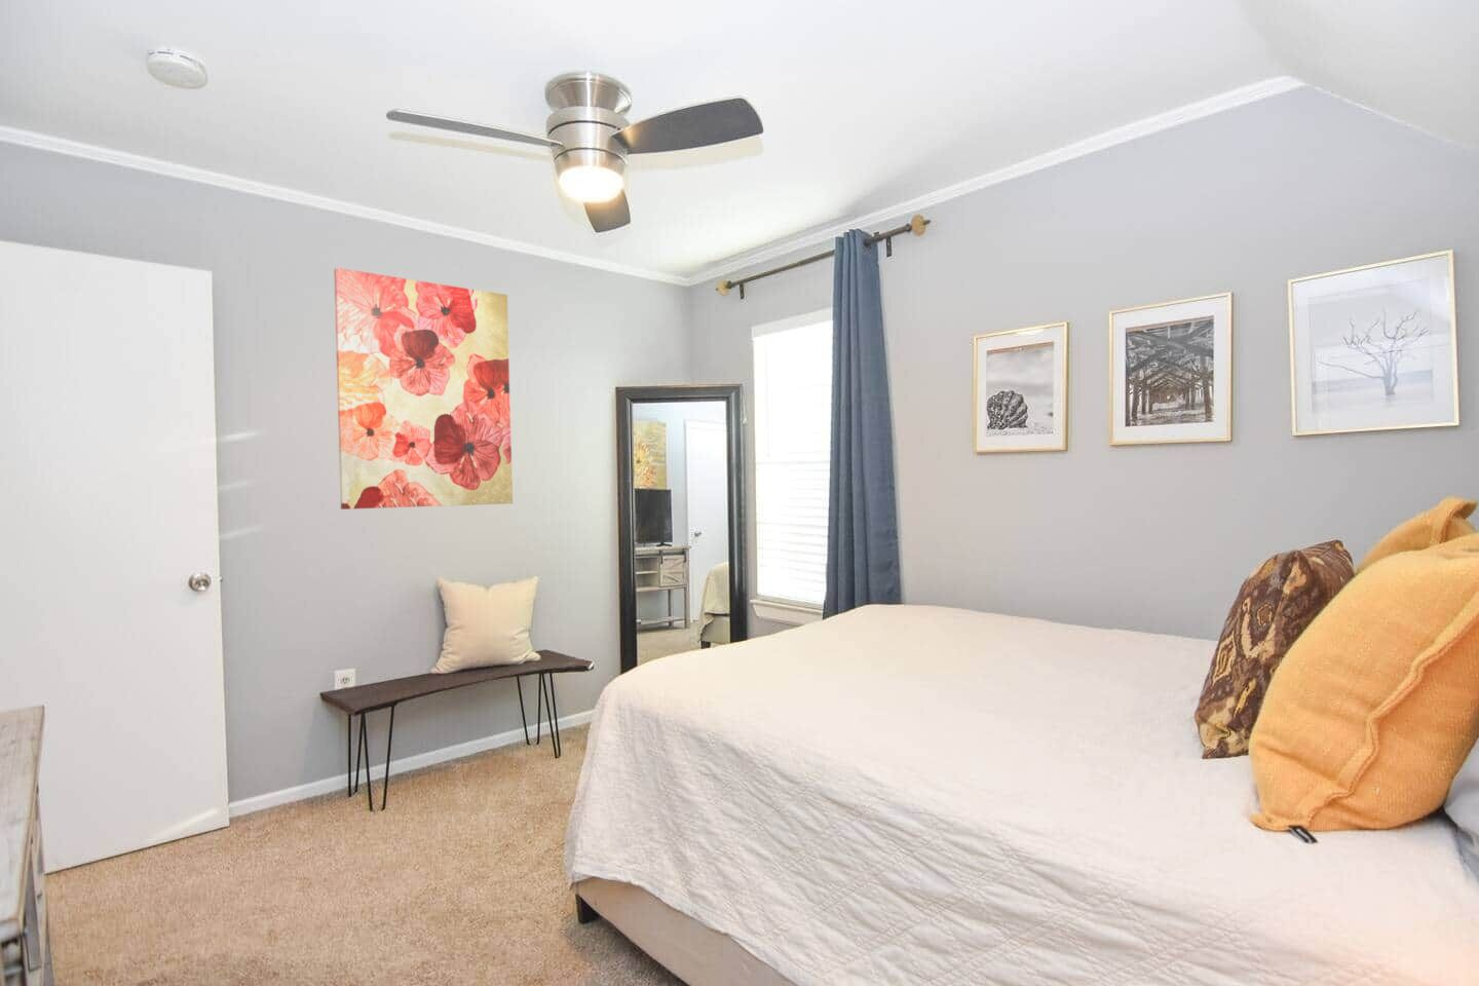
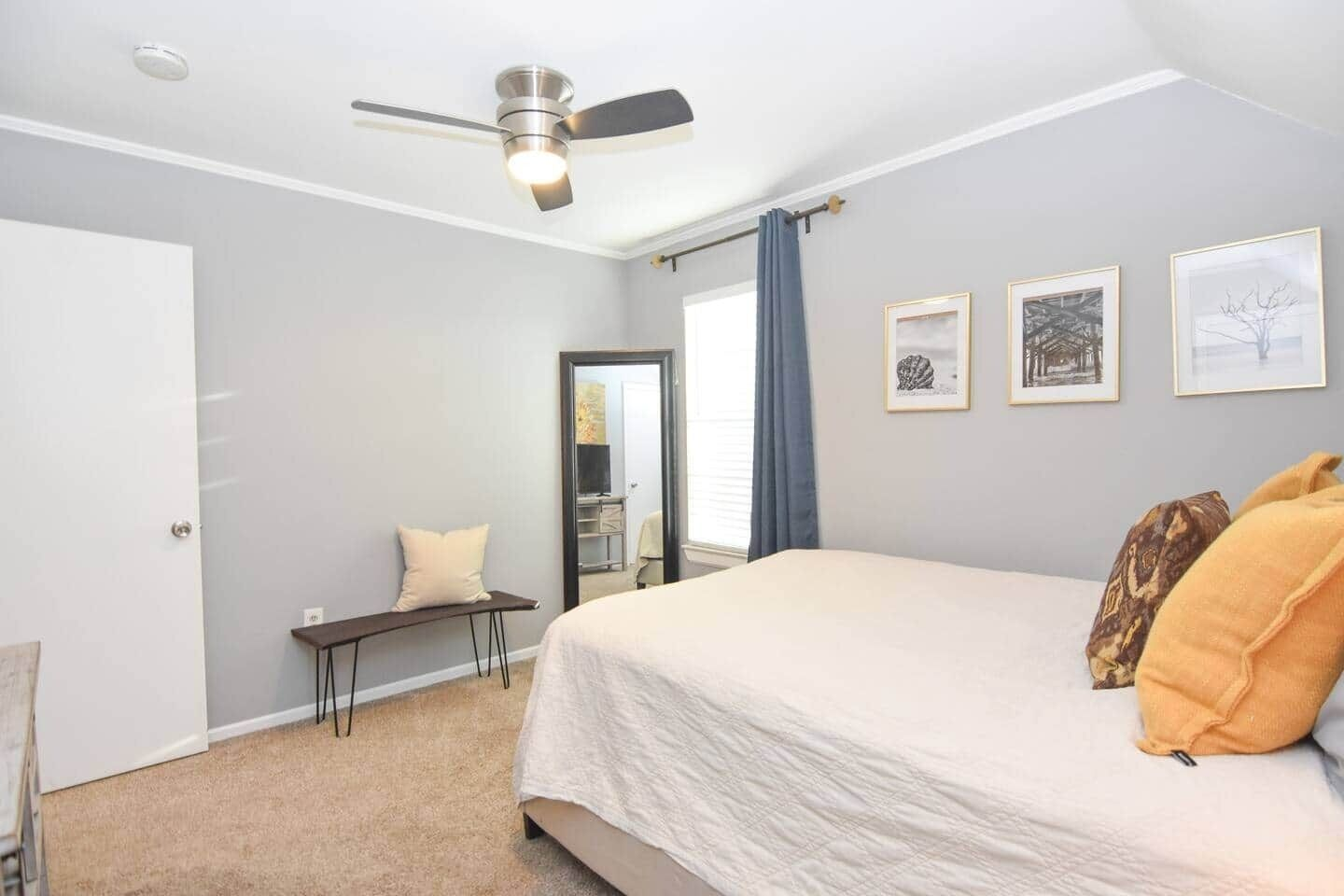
- wall art [332,267,514,511]
